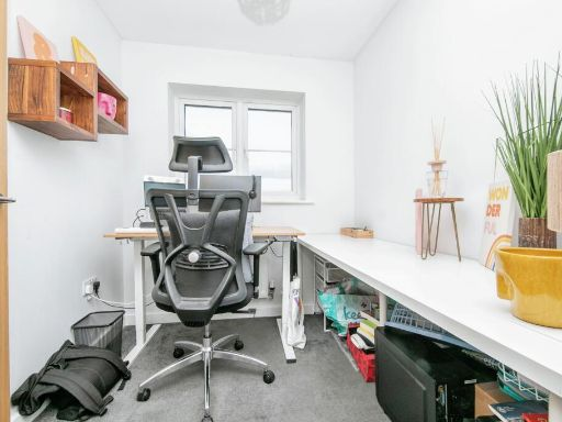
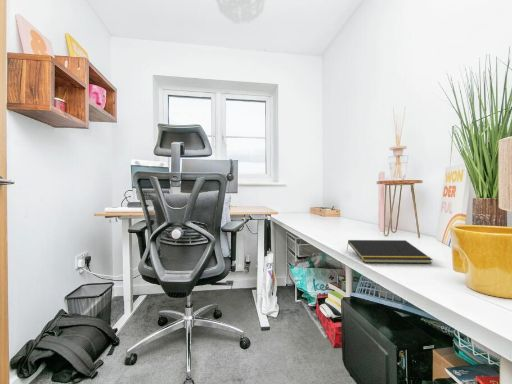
+ notepad [346,239,434,264]
